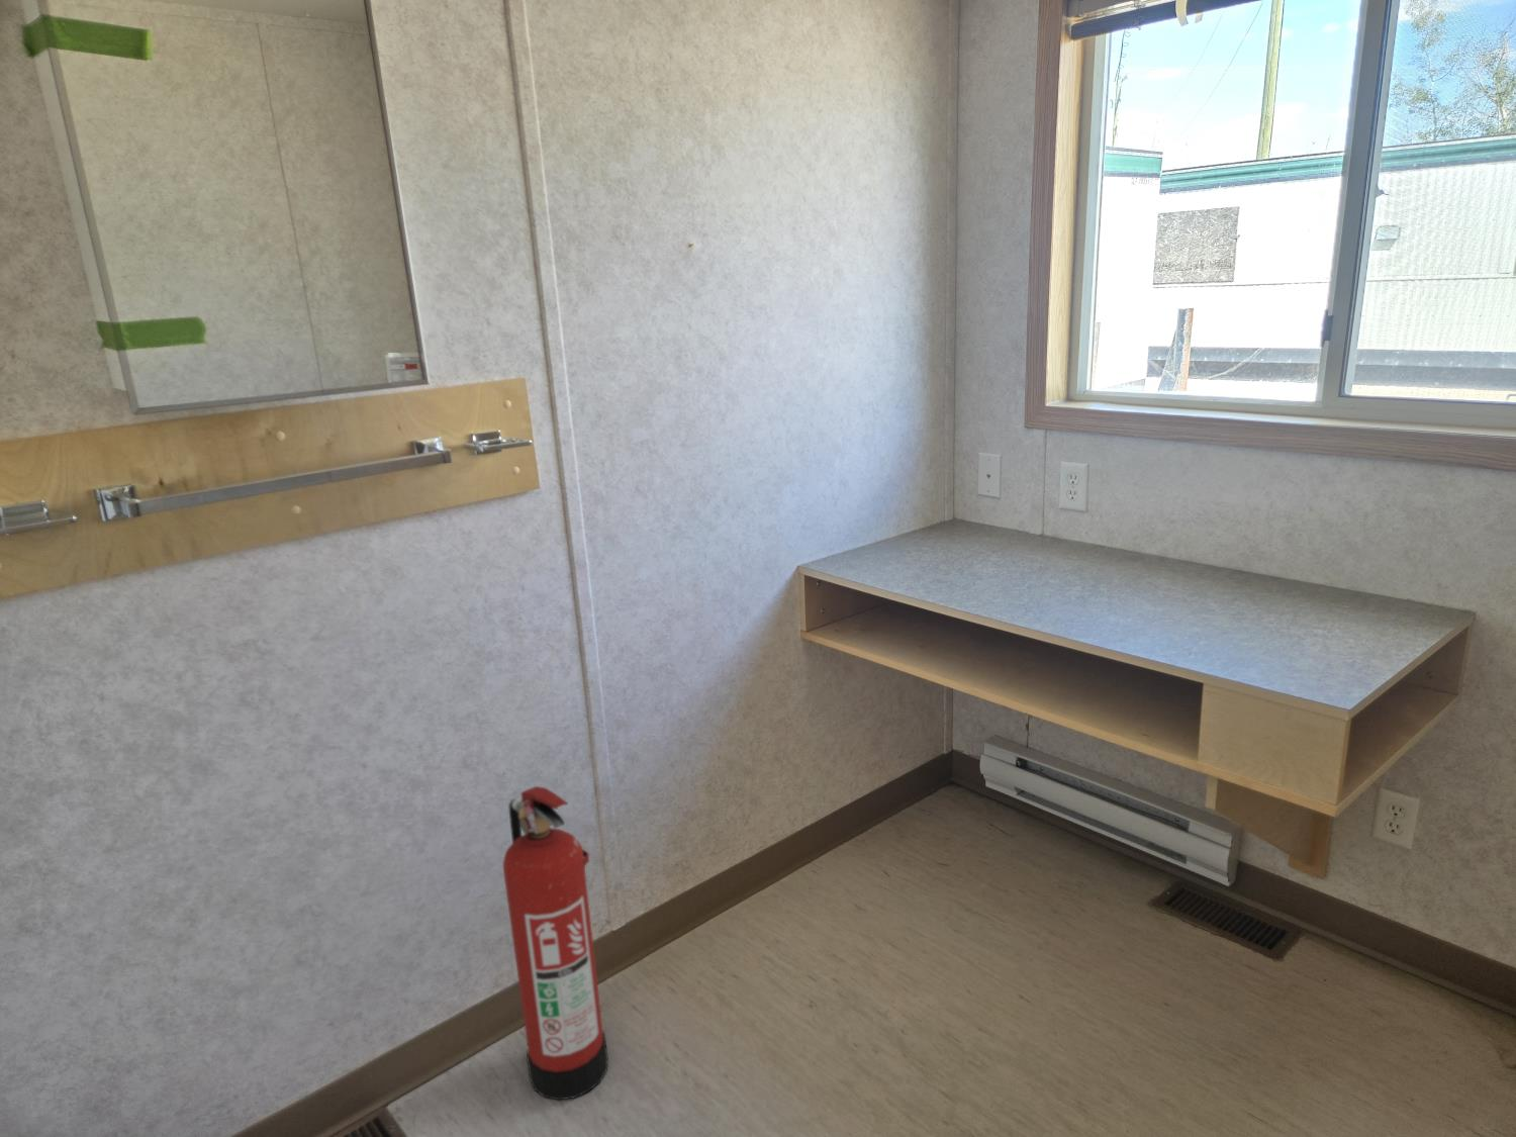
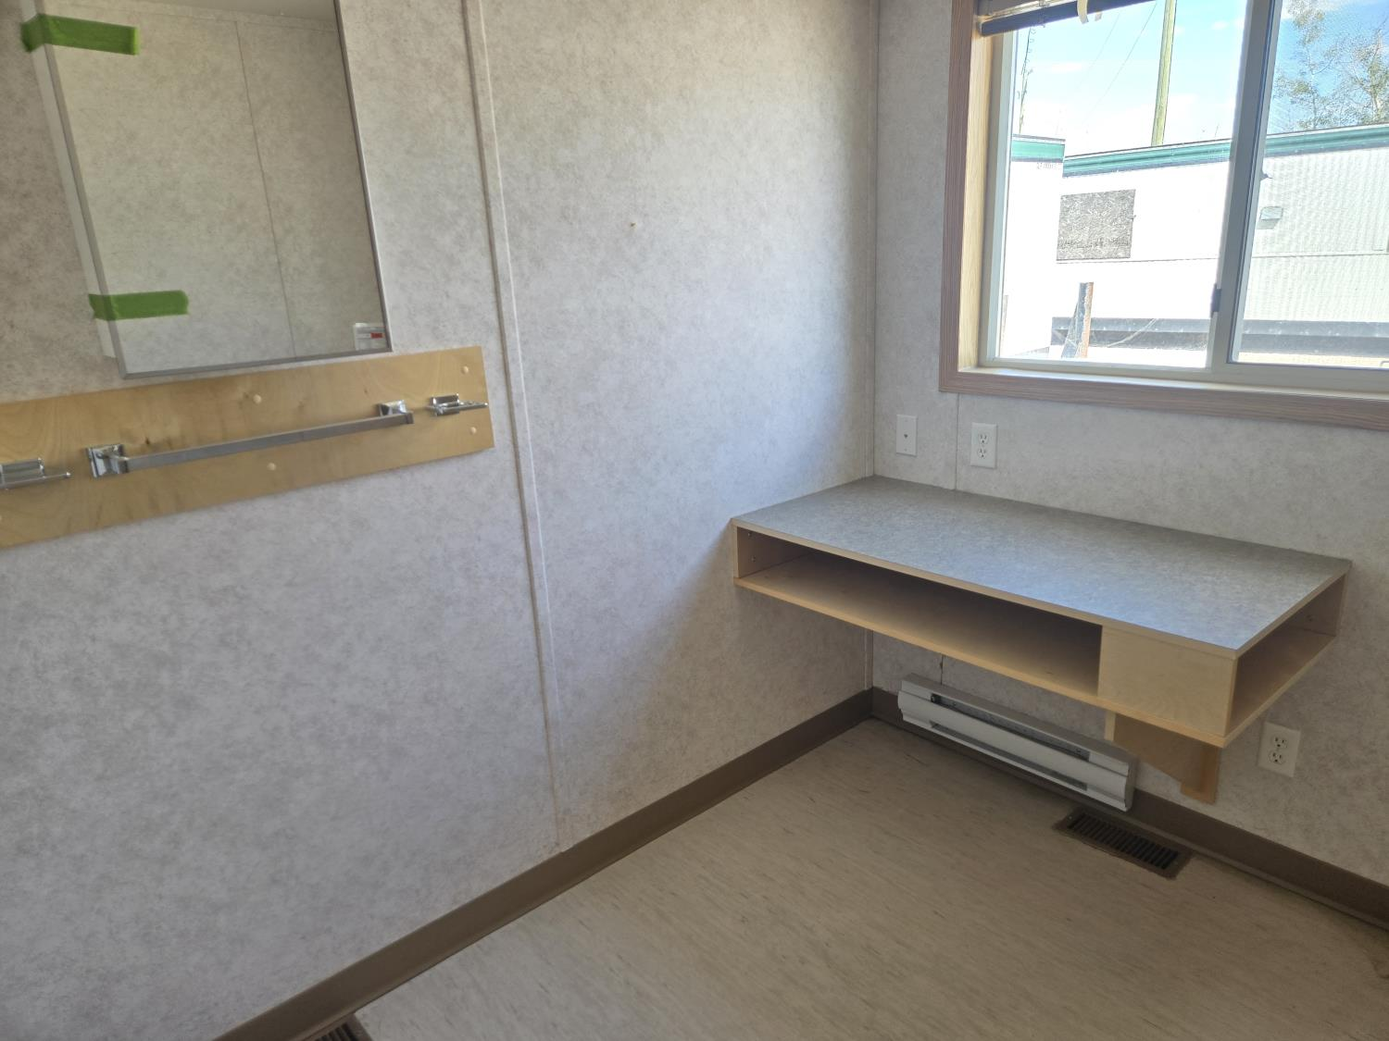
- fire extinguisher [503,786,610,1101]
